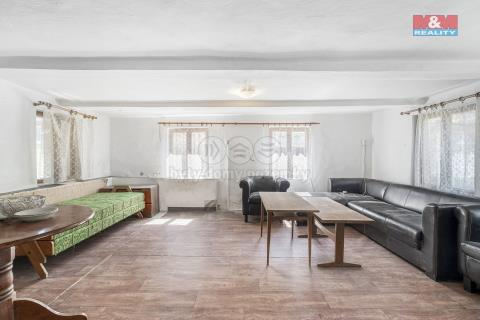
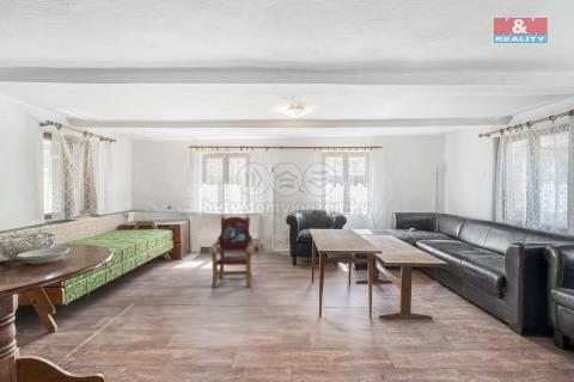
+ armchair [208,214,255,289]
